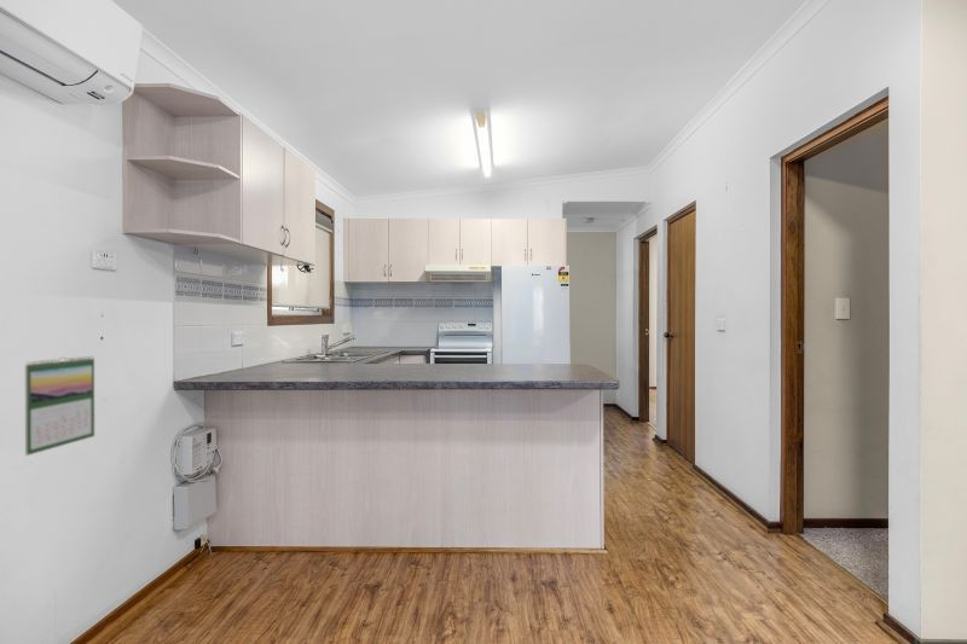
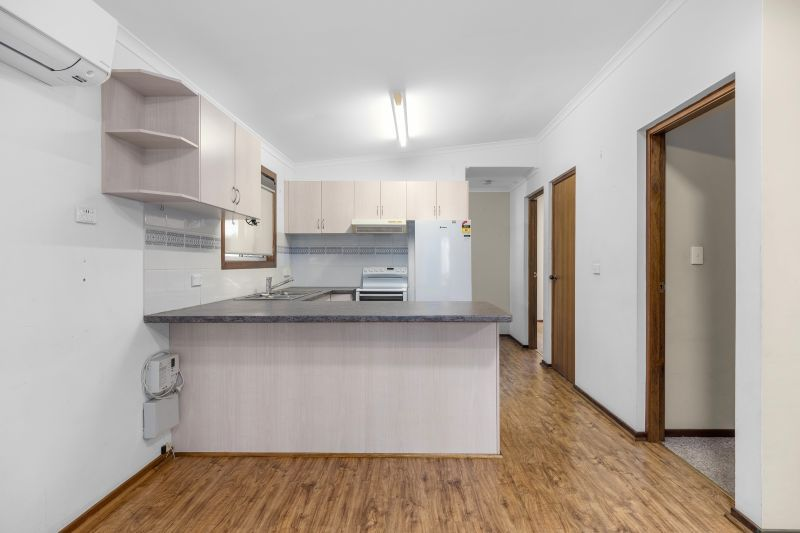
- calendar [24,355,95,457]
